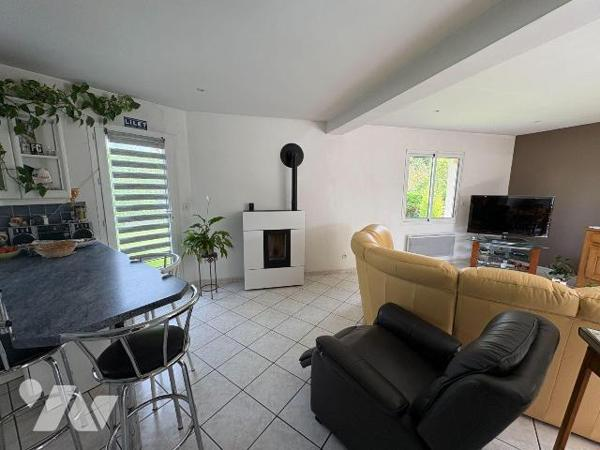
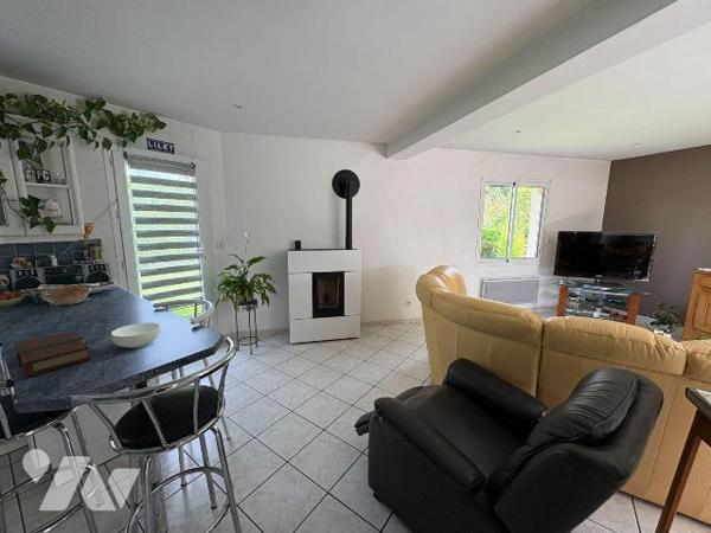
+ book [14,330,91,378]
+ cereal bowl [110,322,161,349]
